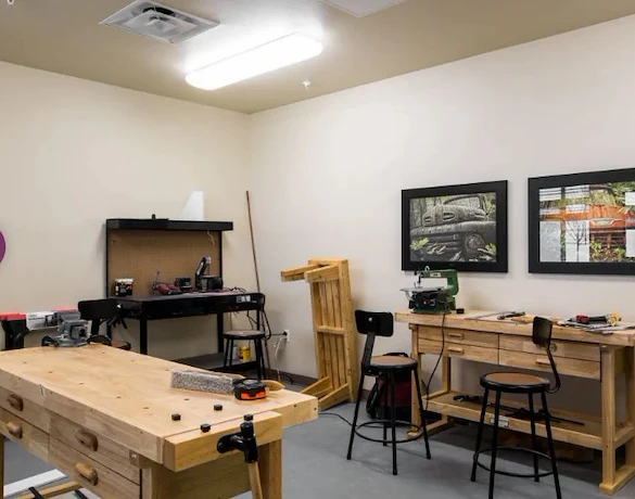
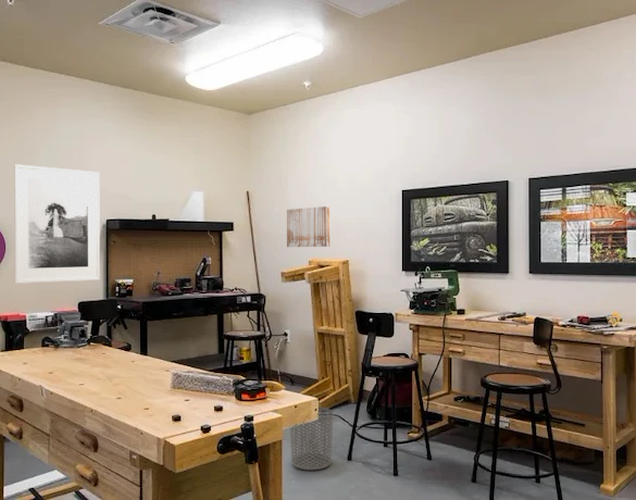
+ wall art [286,205,331,248]
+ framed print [13,163,101,285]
+ waste bin [289,405,334,471]
